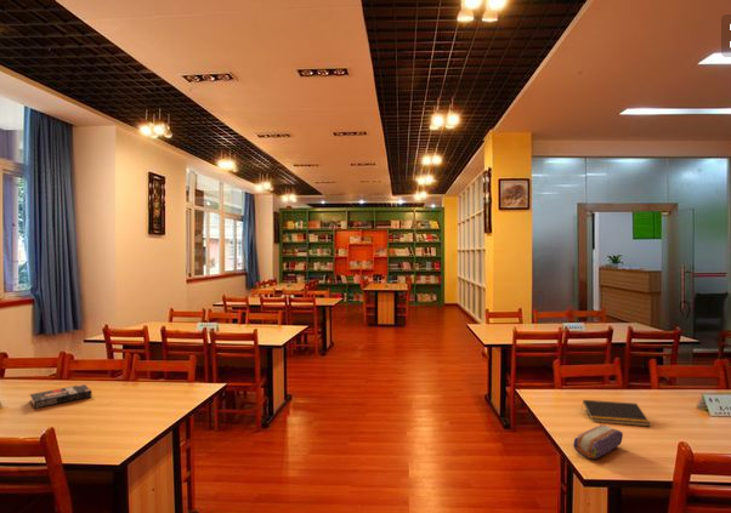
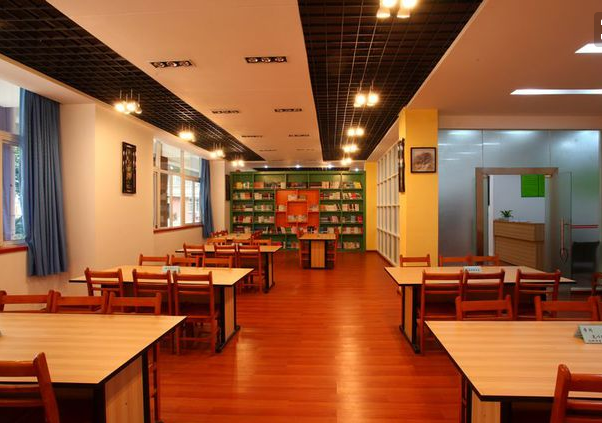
- notepad [580,399,652,428]
- pencil case [572,423,624,460]
- book [29,383,92,410]
